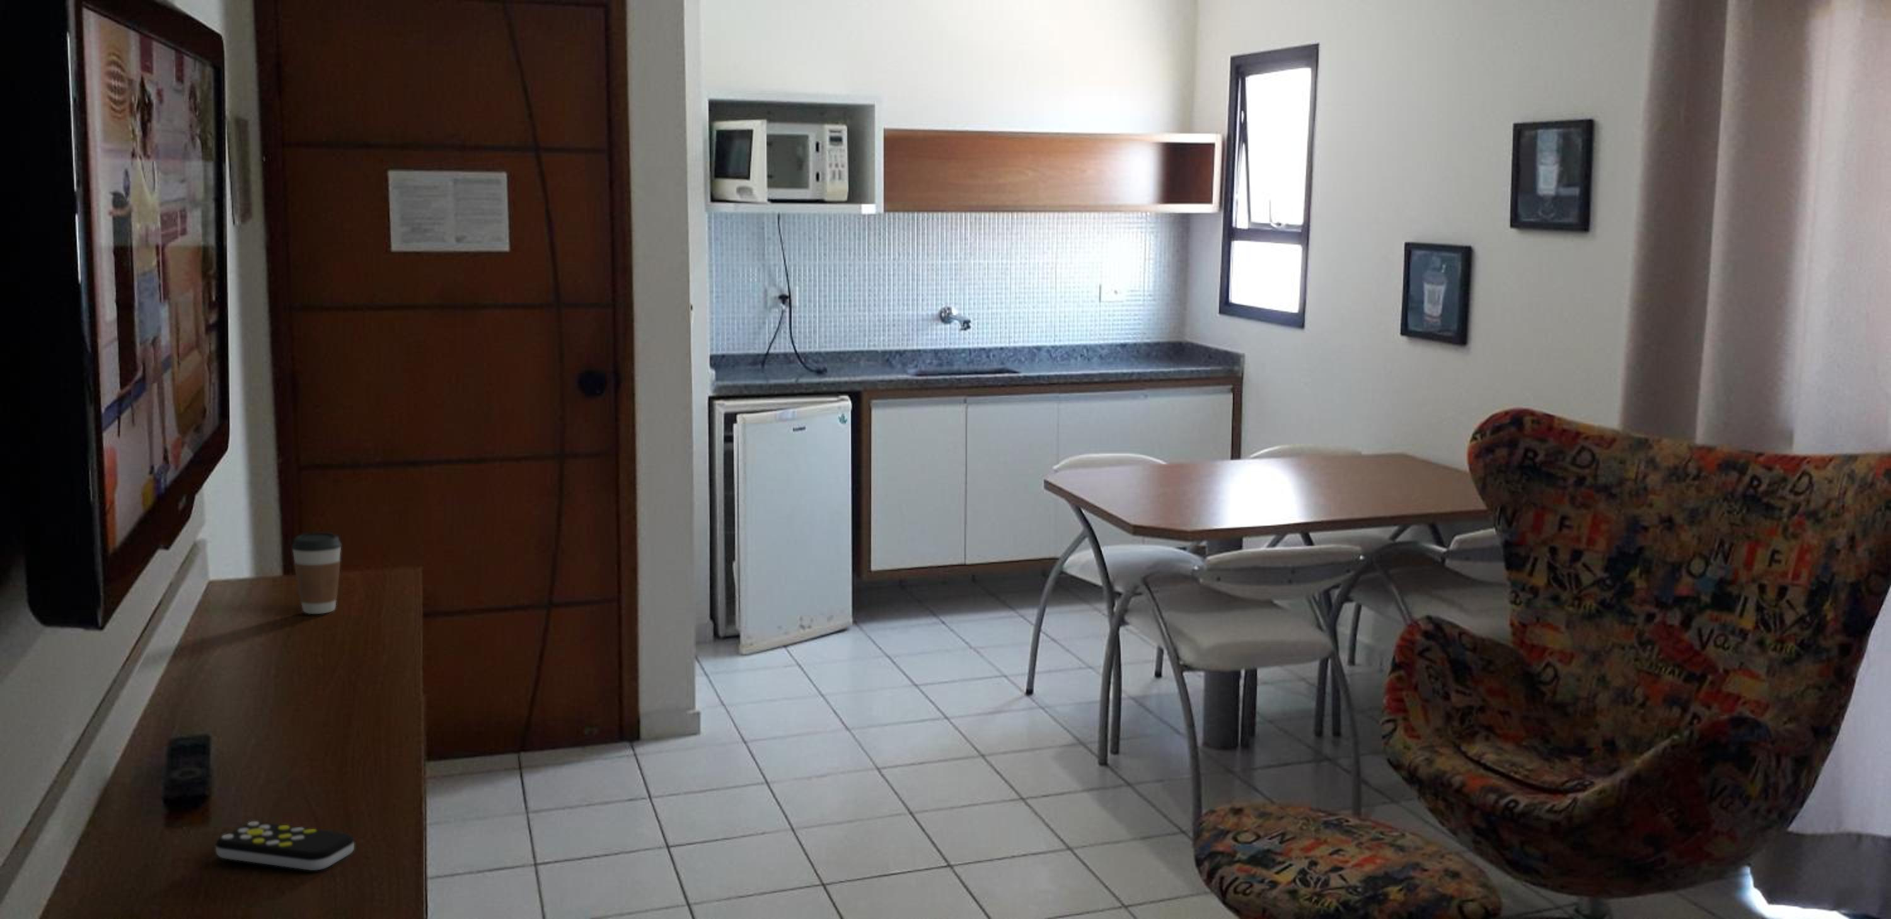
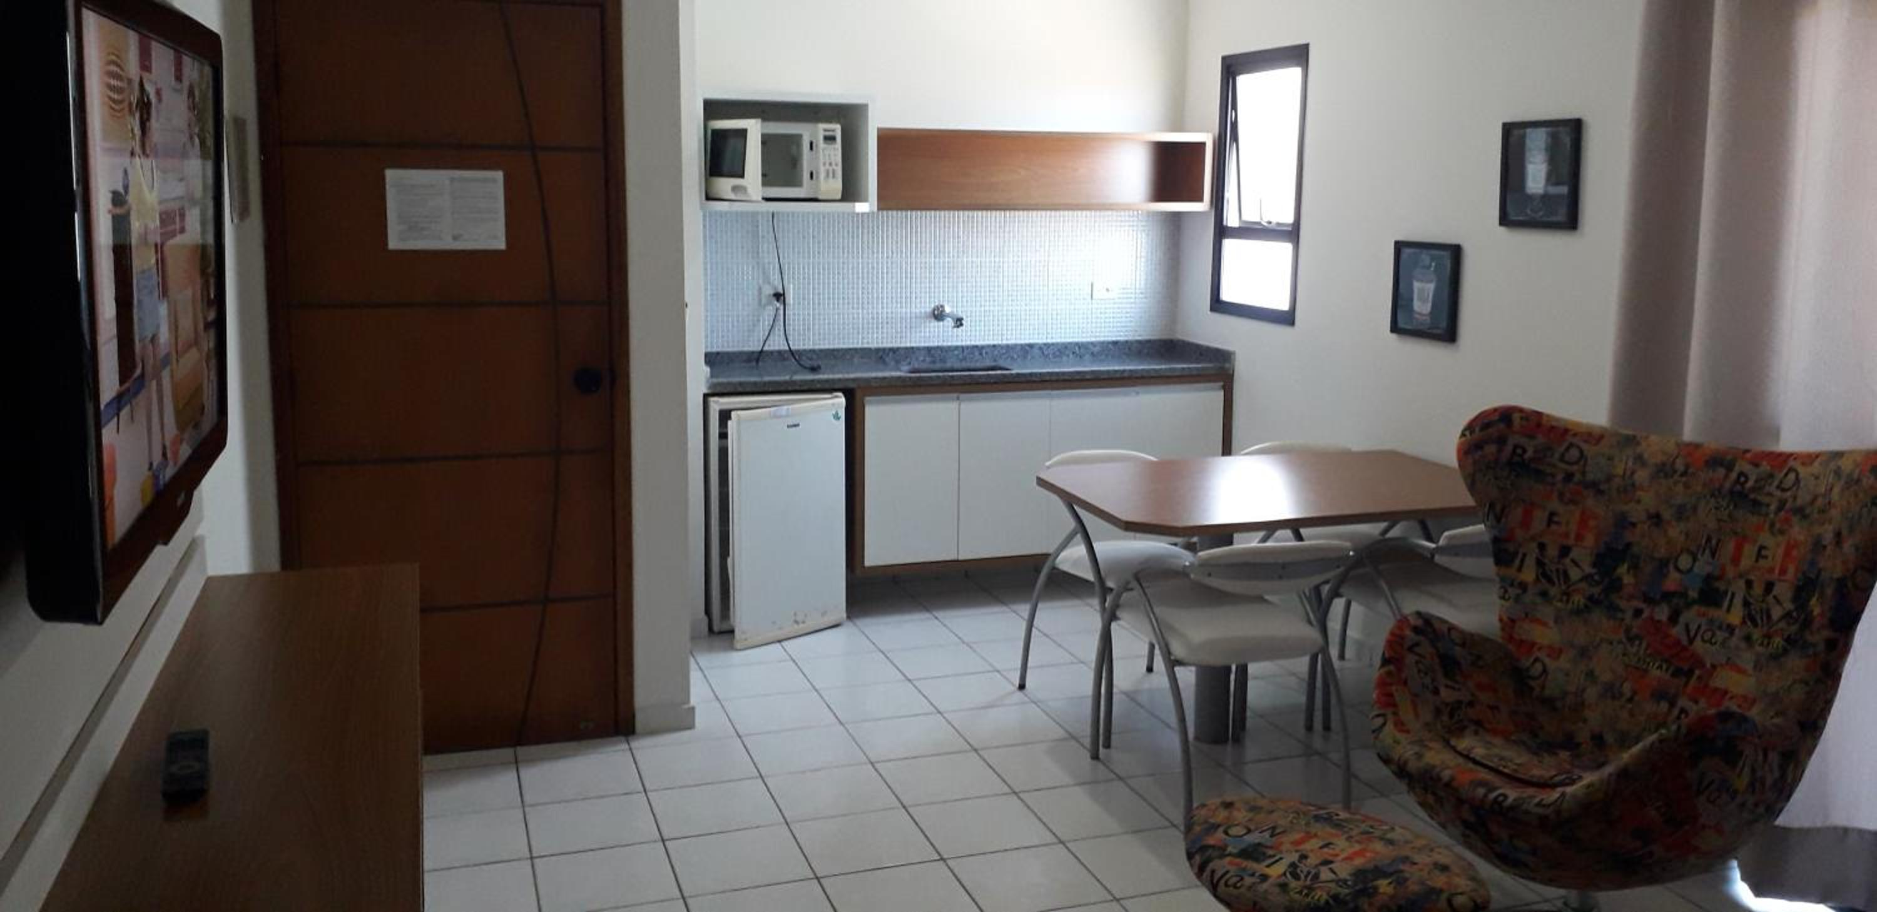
- remote control [215,820,355,871]
- coffee cup [291,532,343,615]
